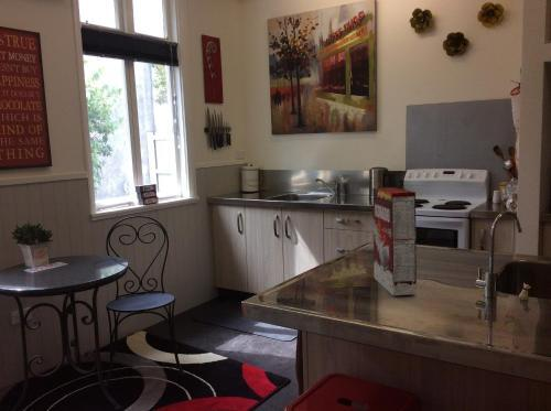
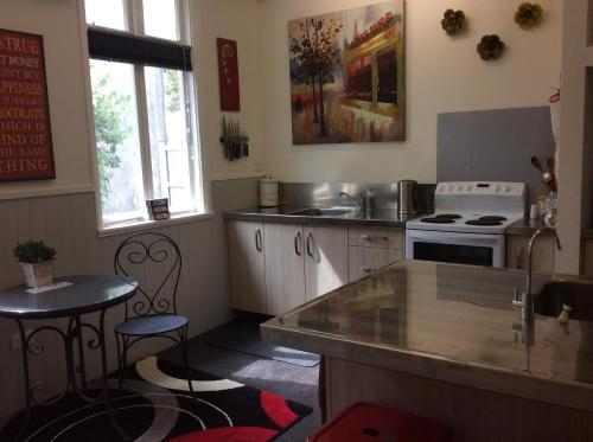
- cereal box [371,186,418,296]
